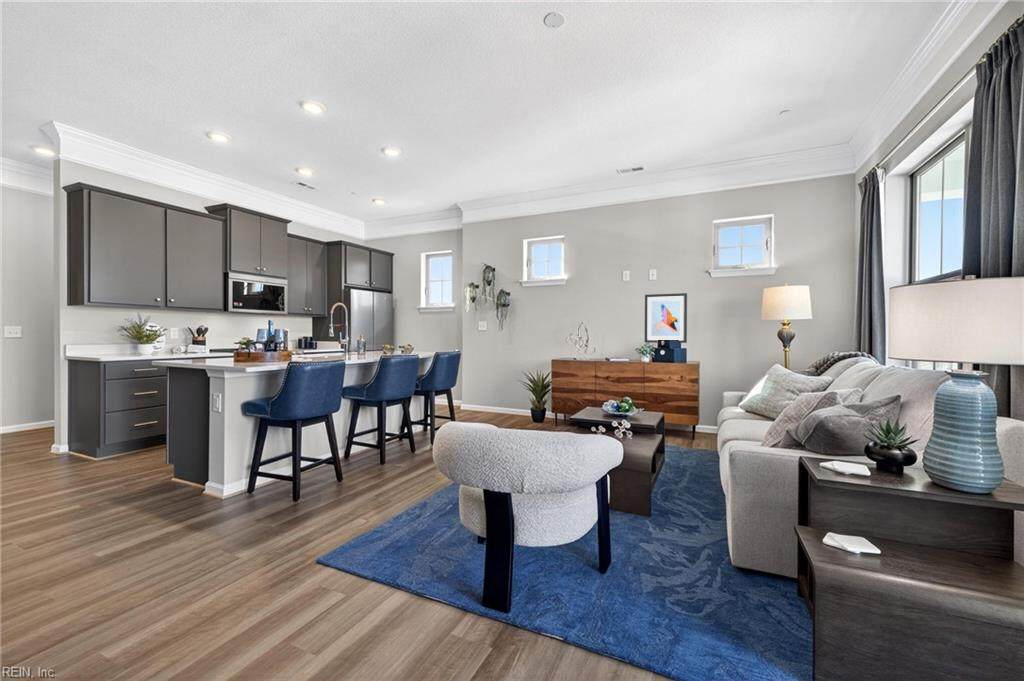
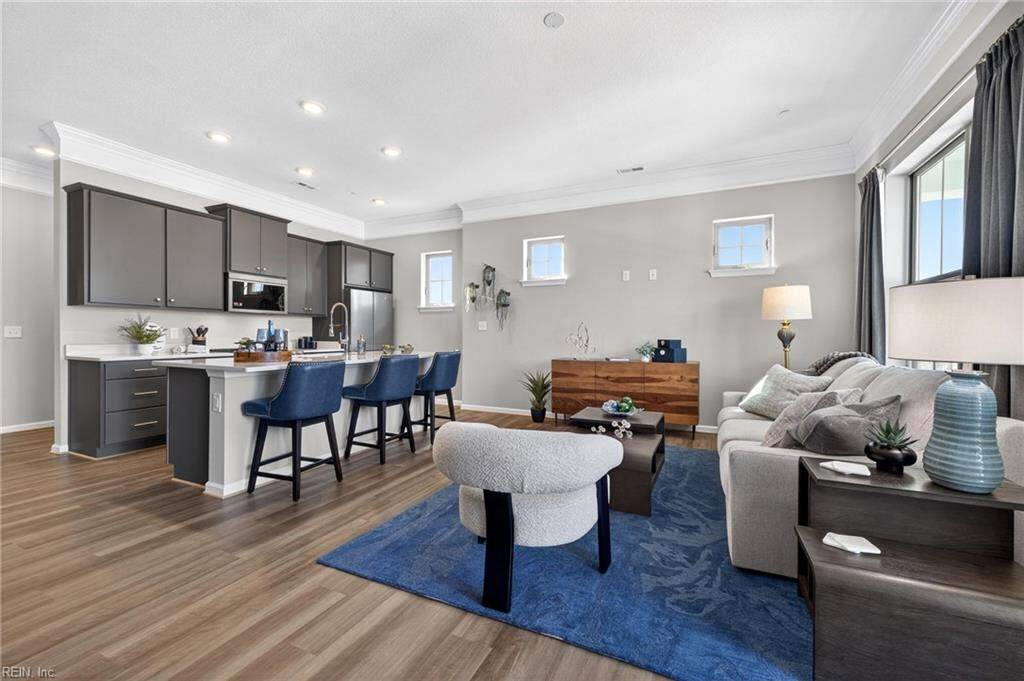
- wall art [644,292,688,344]
